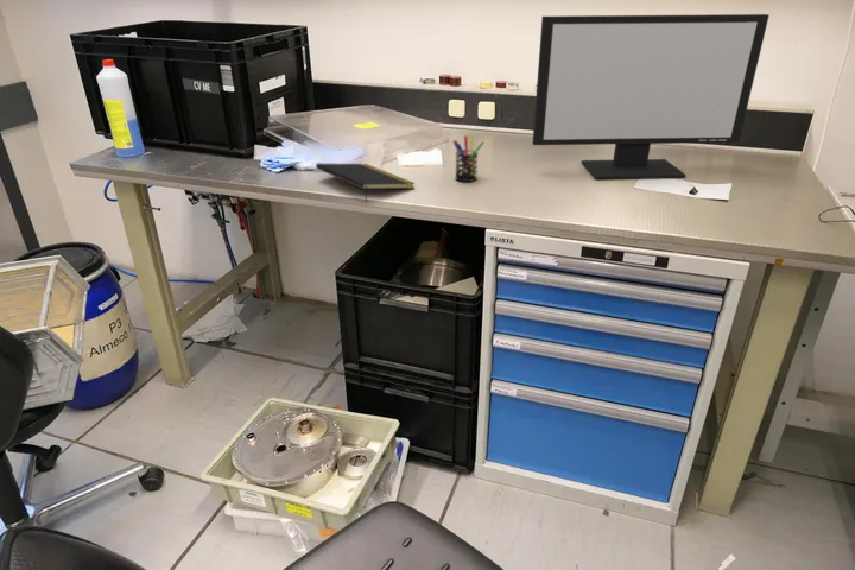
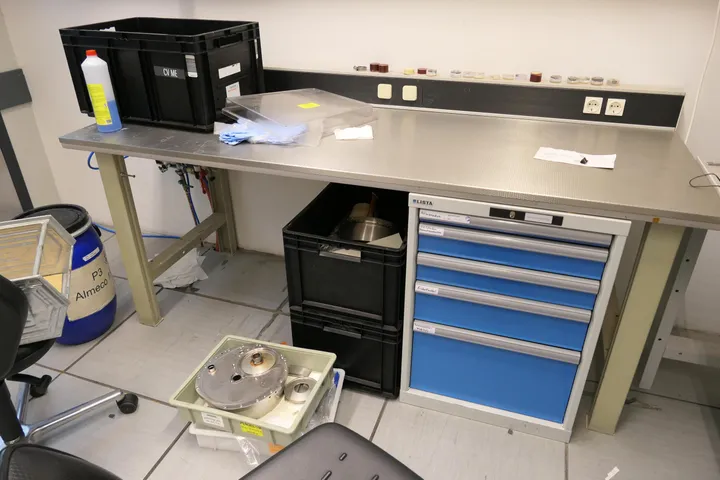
- pen holder [451,133,486,183]
- notepad [315,163,416,203]
- computer monitor [531,13,771,179]
